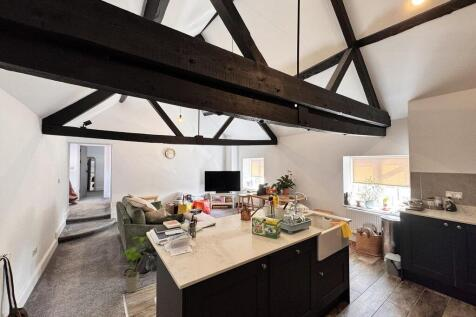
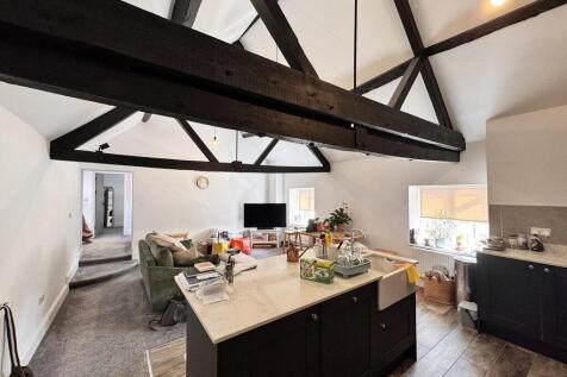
- house plant [123,236,150,294]
